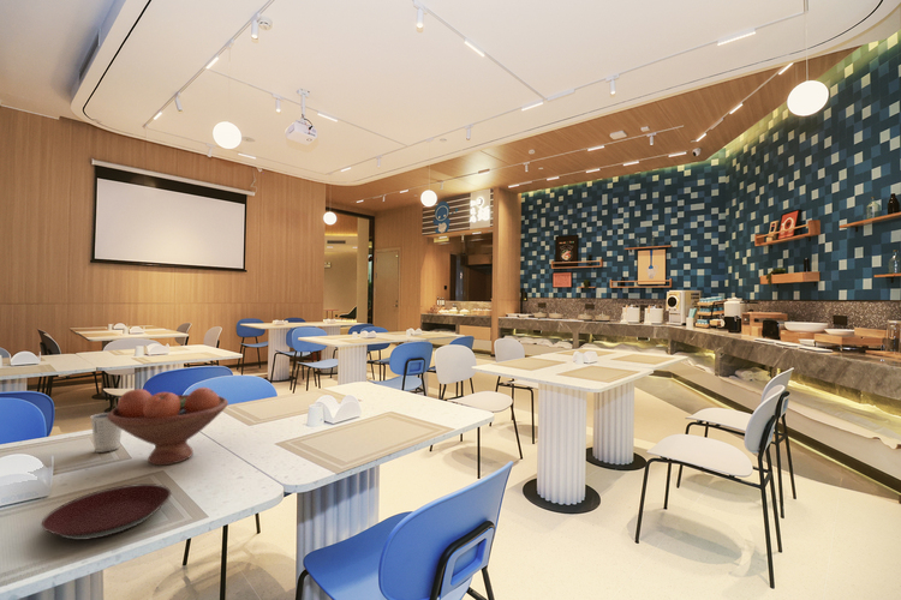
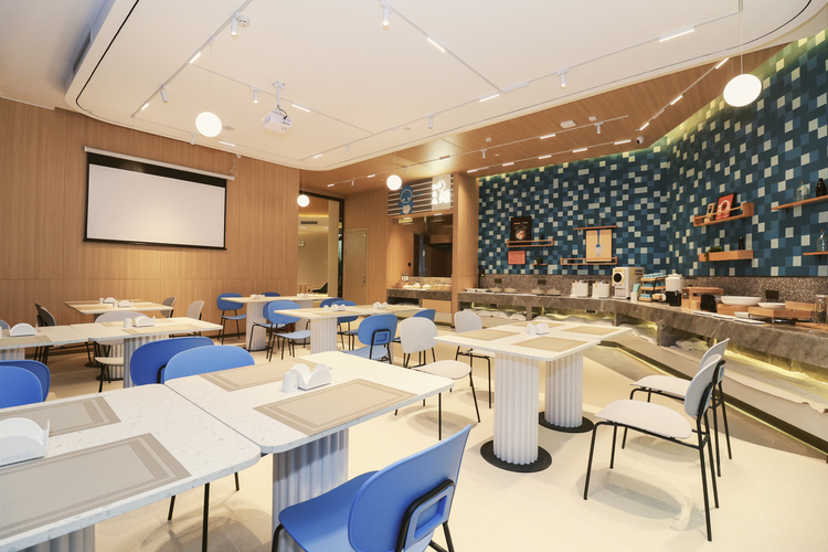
- dixie cup [89,412,123,454]
- plate [41,482,172,541]
- fruit bowl [107,386,229,466]
